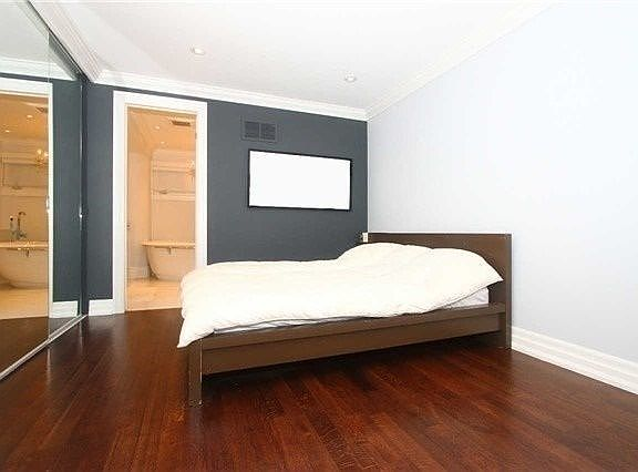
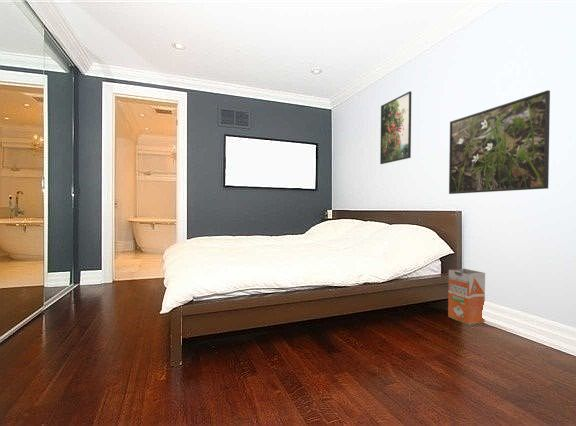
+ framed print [379,90,412,165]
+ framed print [448,89,551,195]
+ waste bin [447,268,486,326]
